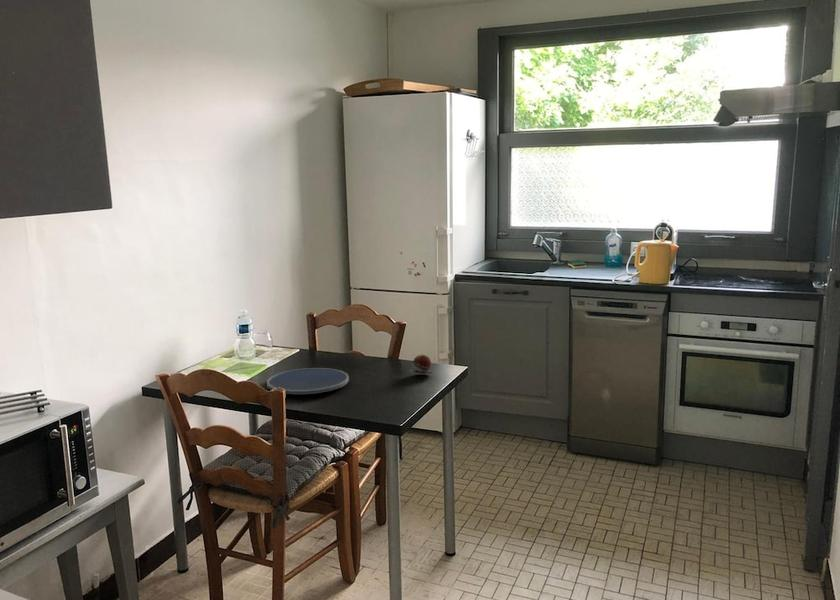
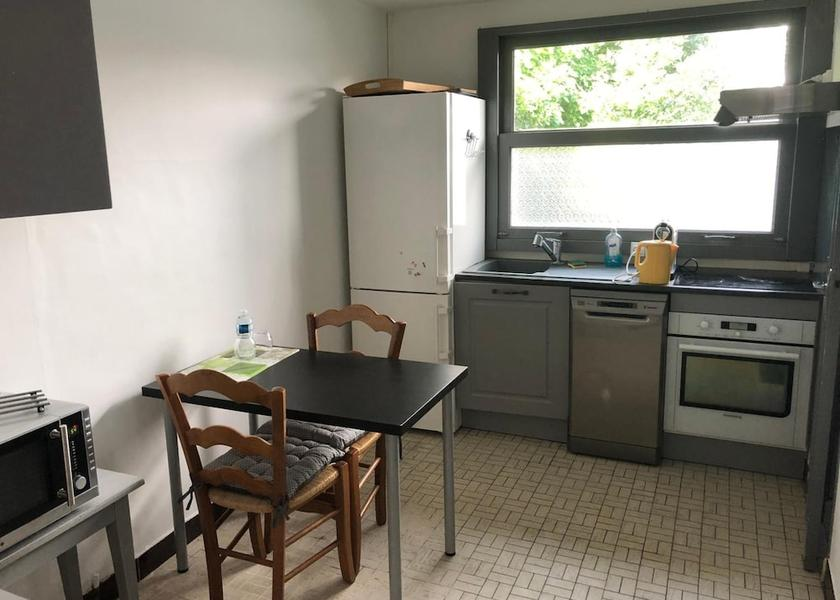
- apple [409,354,433,375]
- plate [266,367,350,395]
